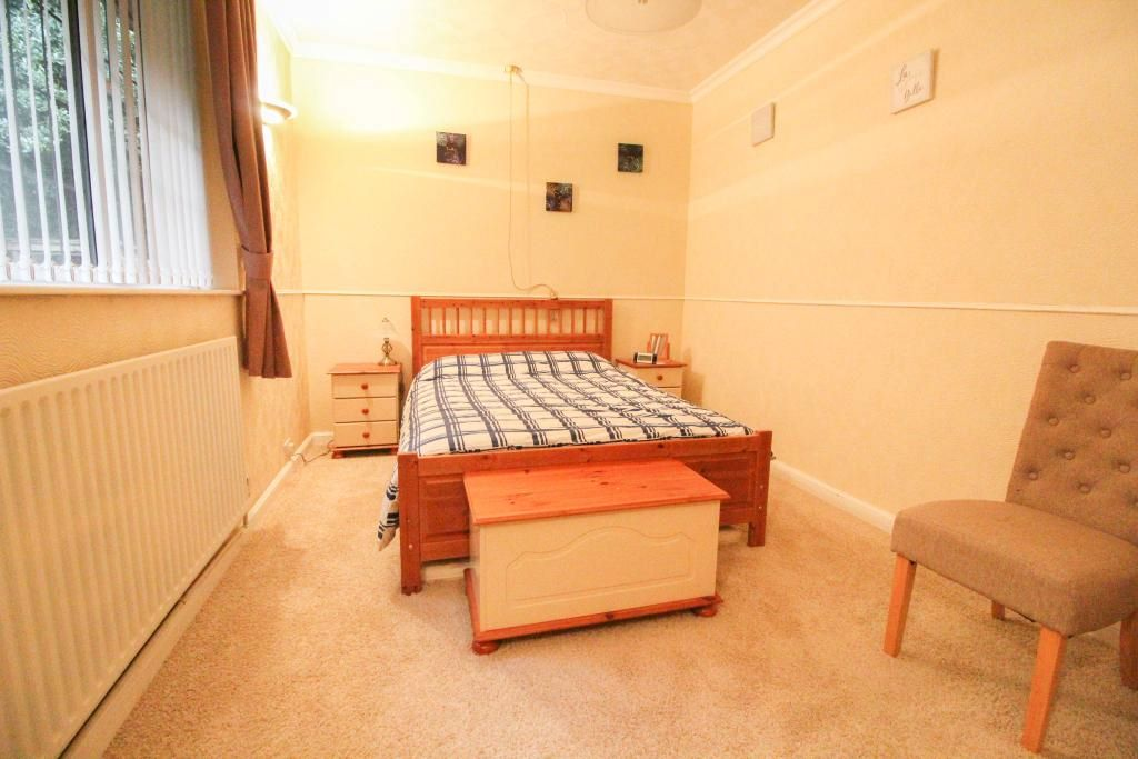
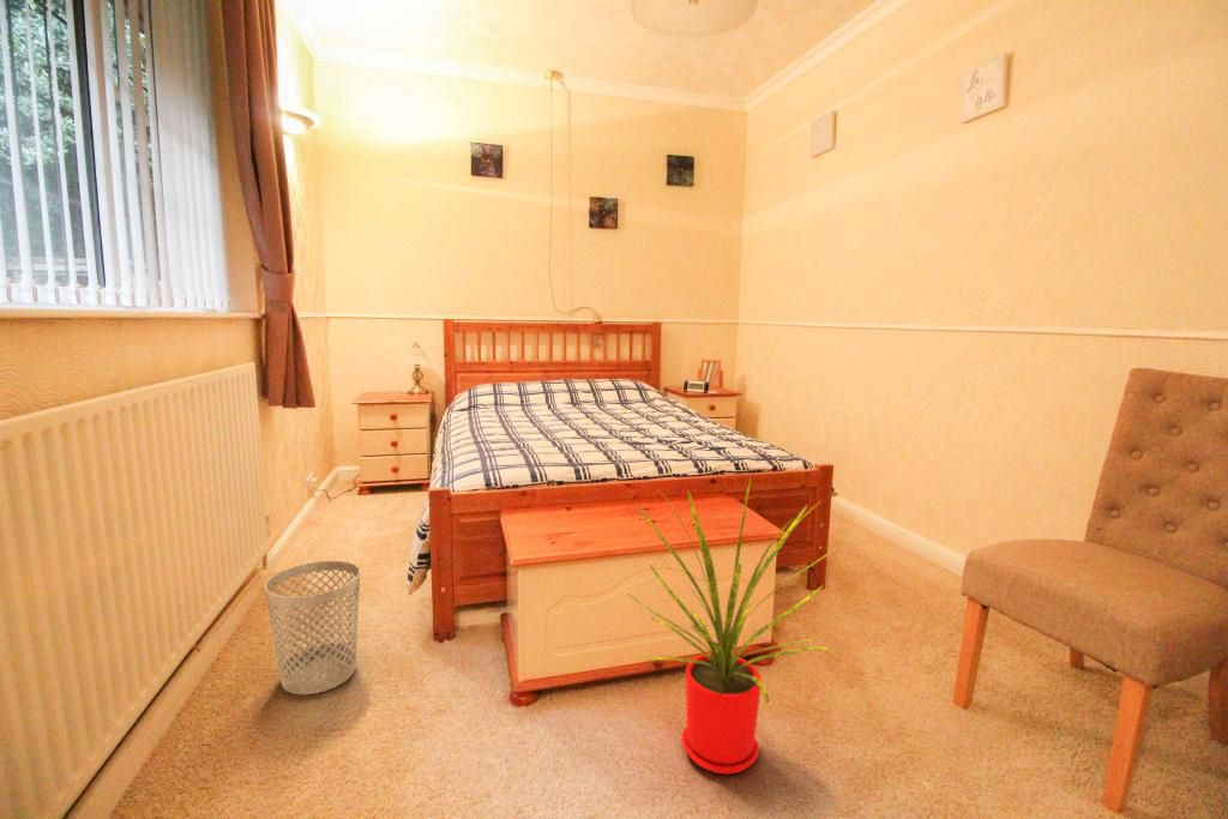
+ house plant [626,476,847,776]
+ wastebasket [264,560,361,695]
